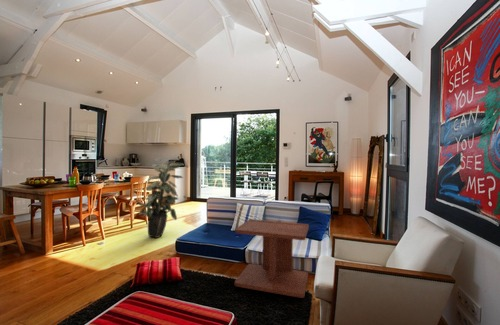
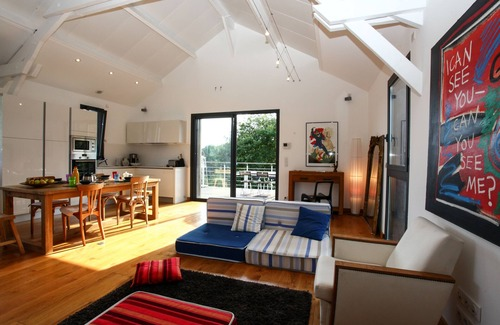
- indoor plant [135,158,185,239]
- side table [234,218,310,299]
